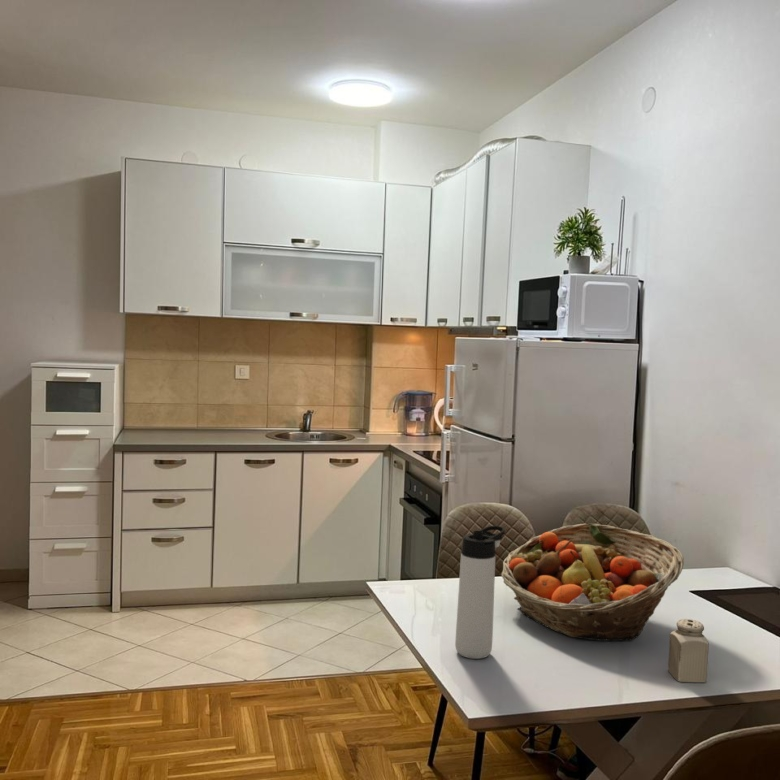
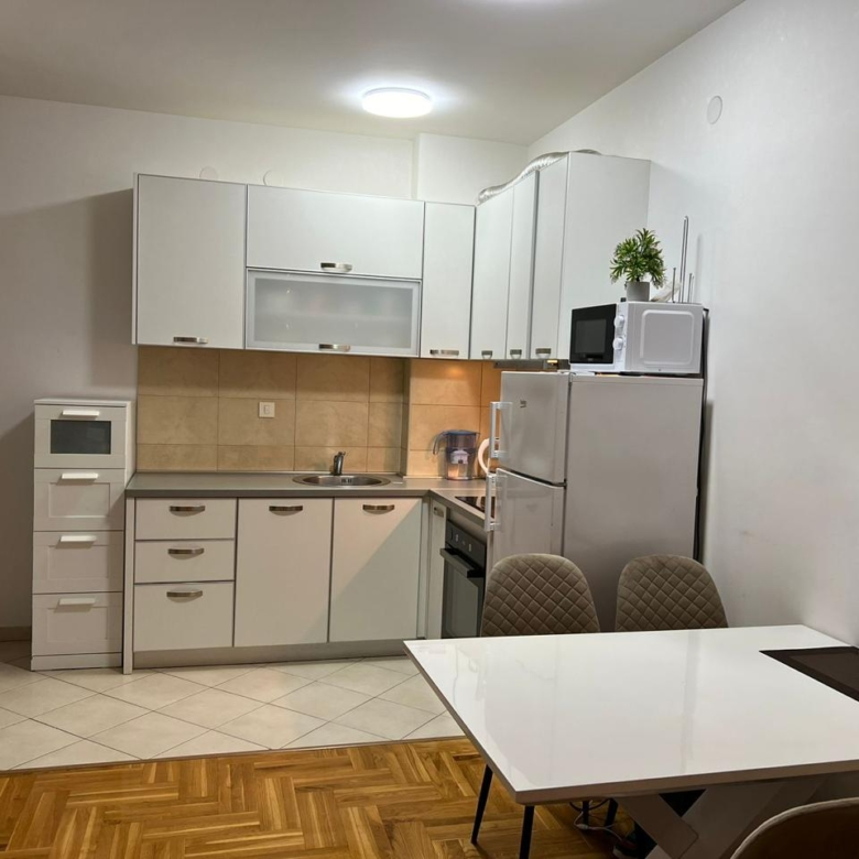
- salt shaker [667,618,710,683]
- thermos bottle [454,525,506,660]
- fruit basket [500,522,685,642]
